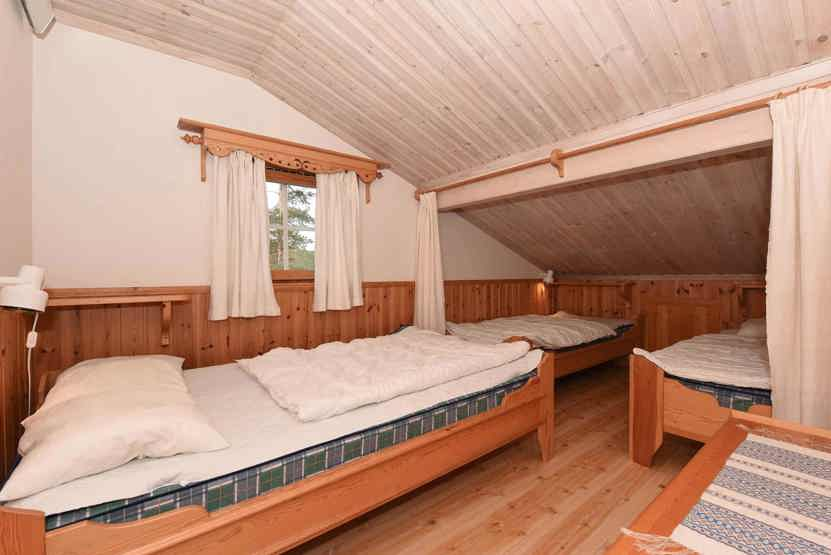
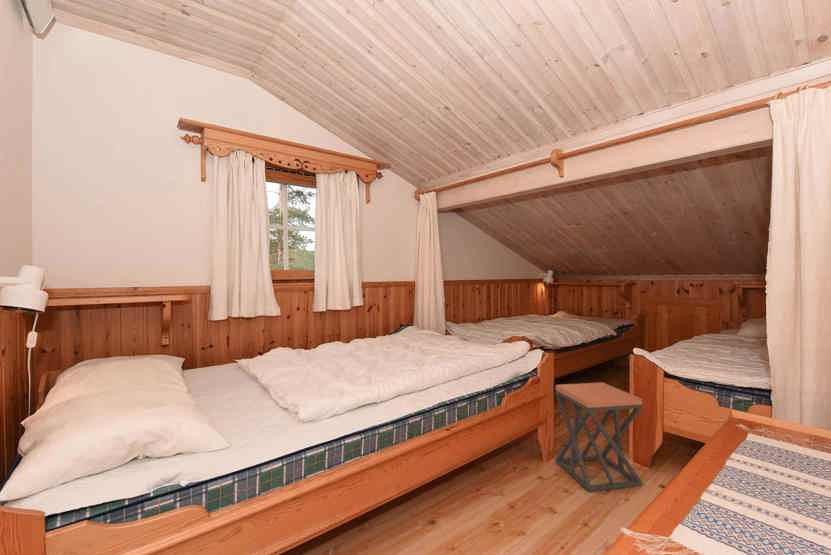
+ stool [555,381,643,492]
